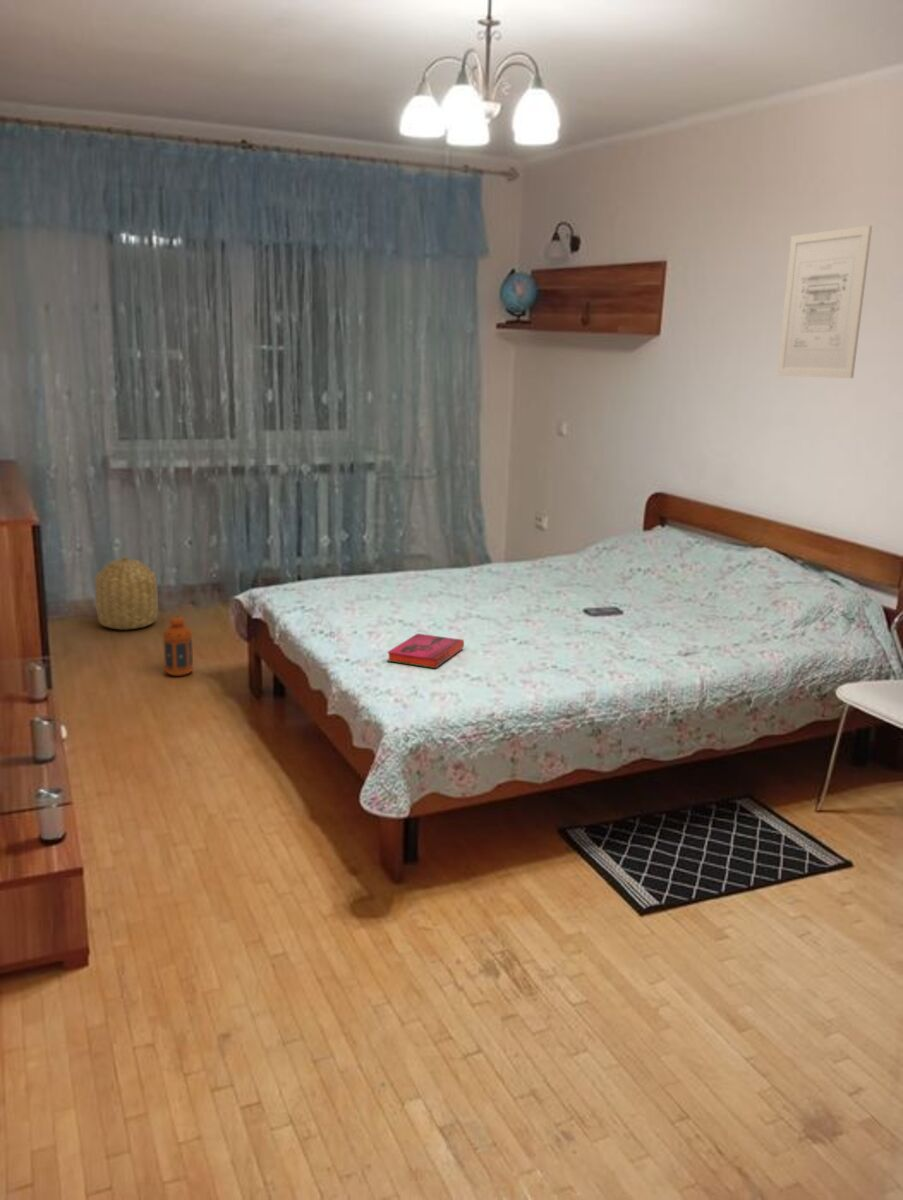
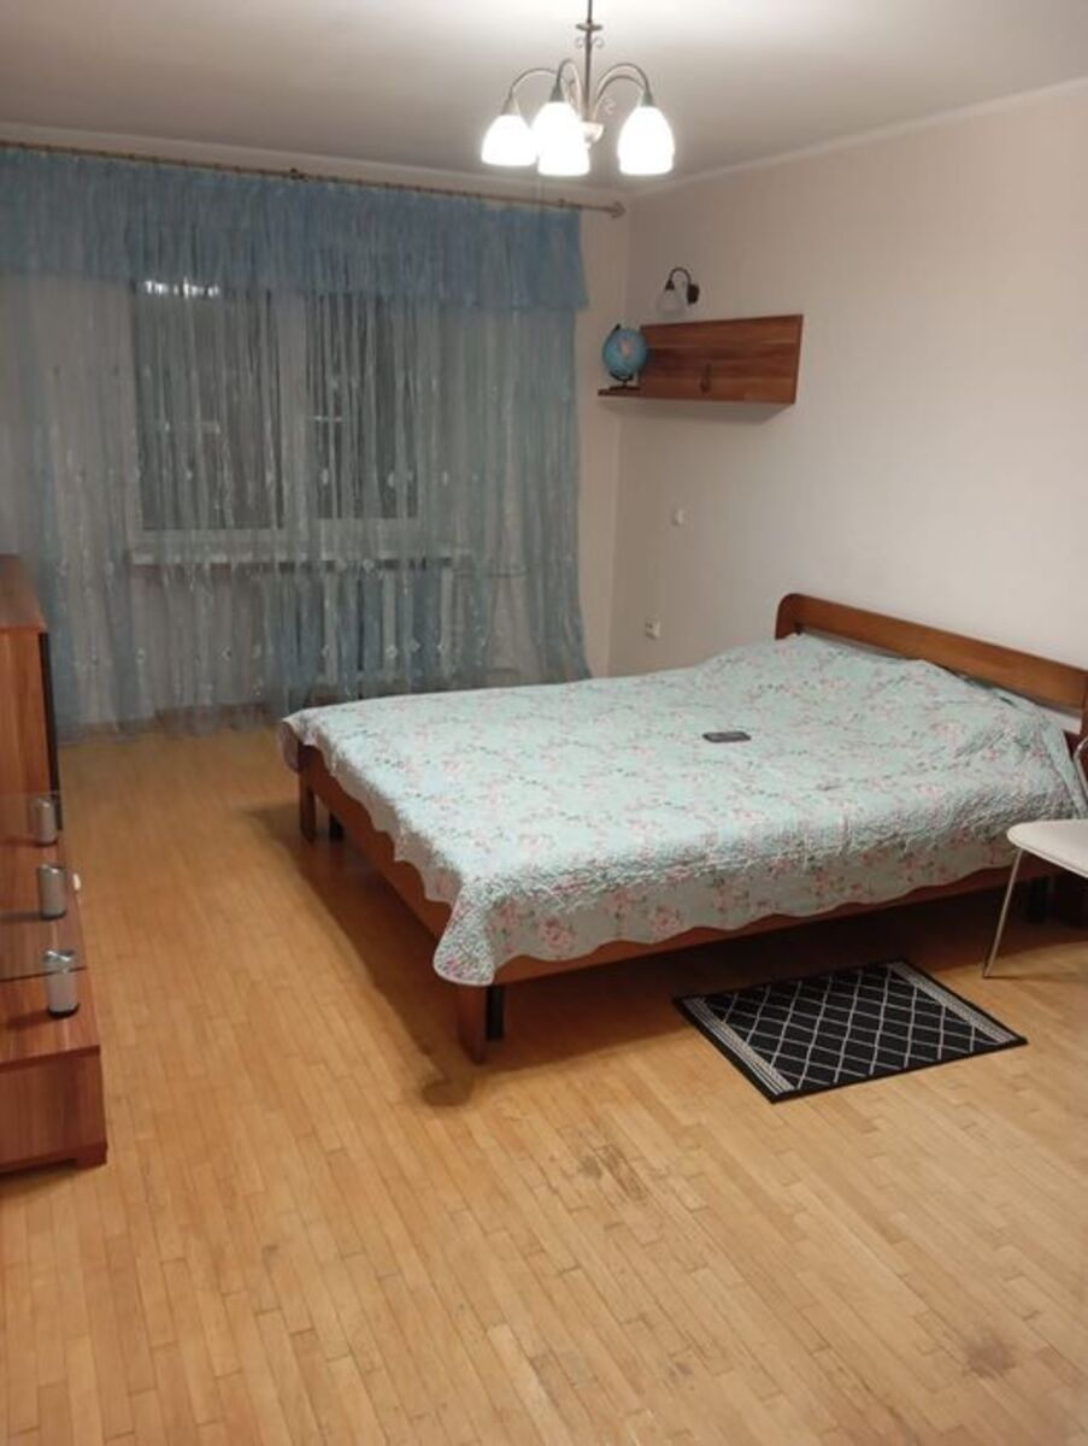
- wall art [776,225,873,379]
- hardback book [386,633,465,669]
- lantern [161,610,195,677]
- basket [94,556,159,631]
